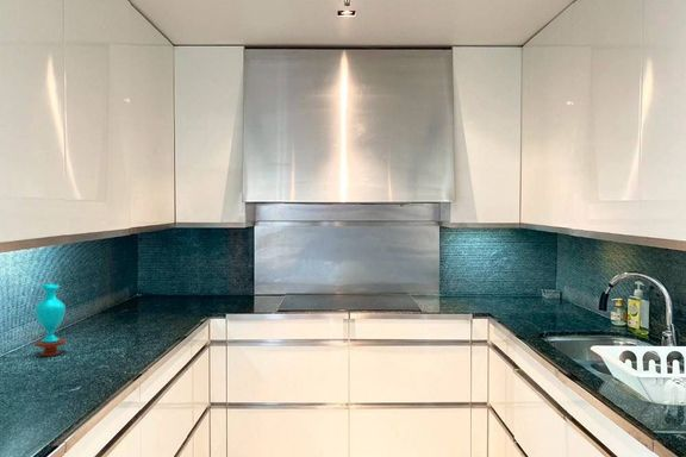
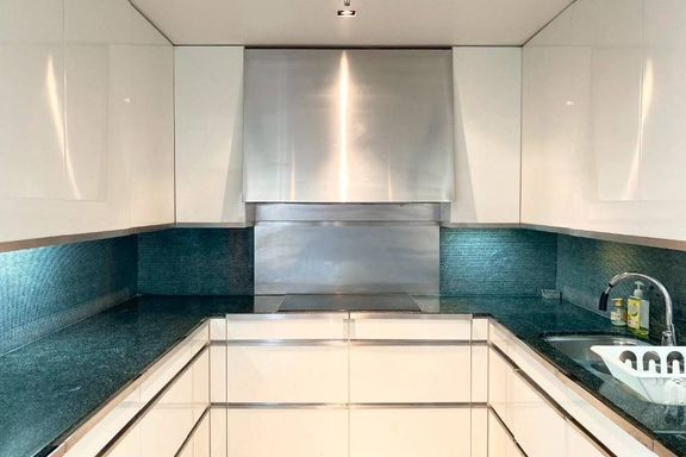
- vase [33,283,68,357]
